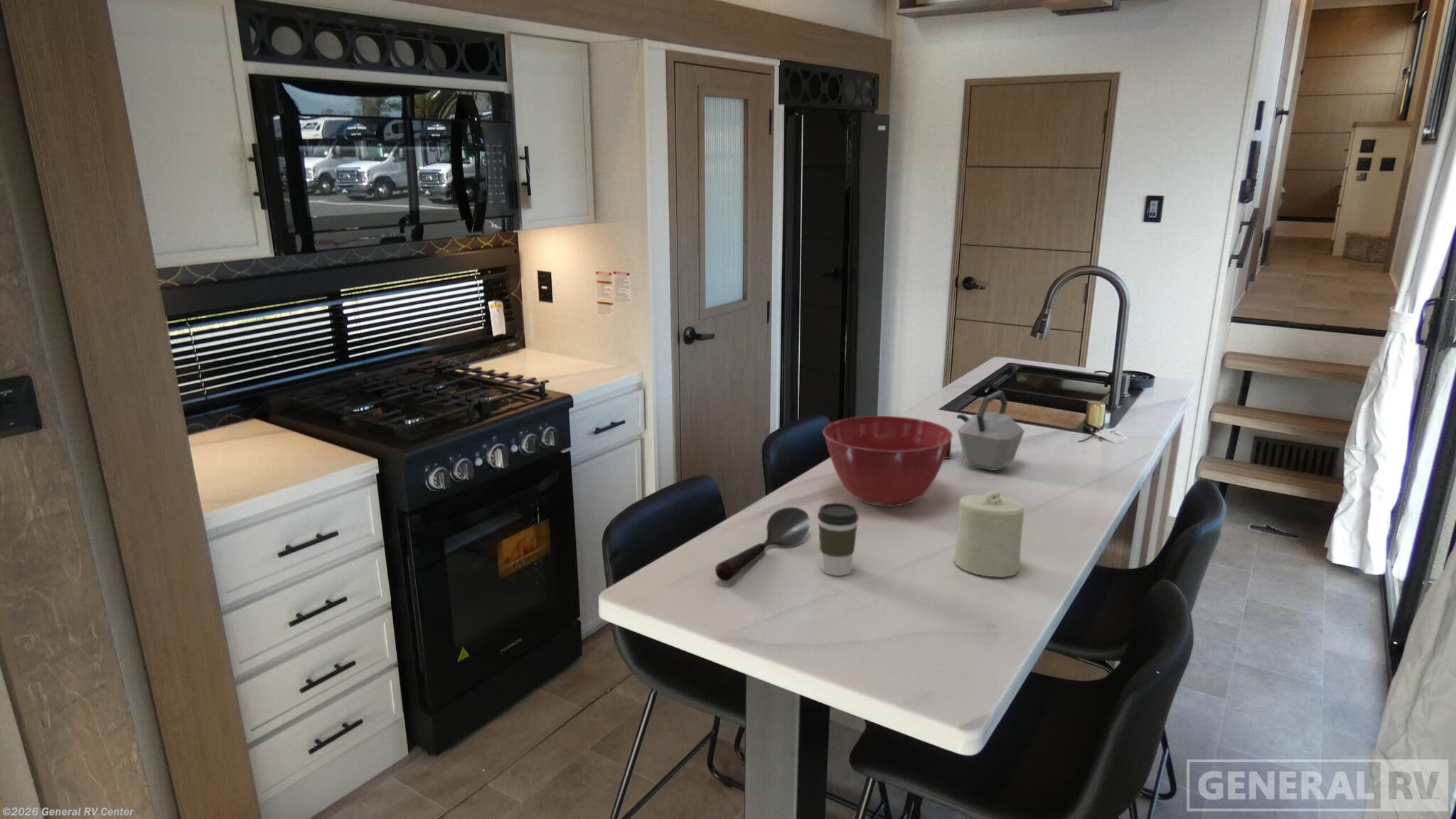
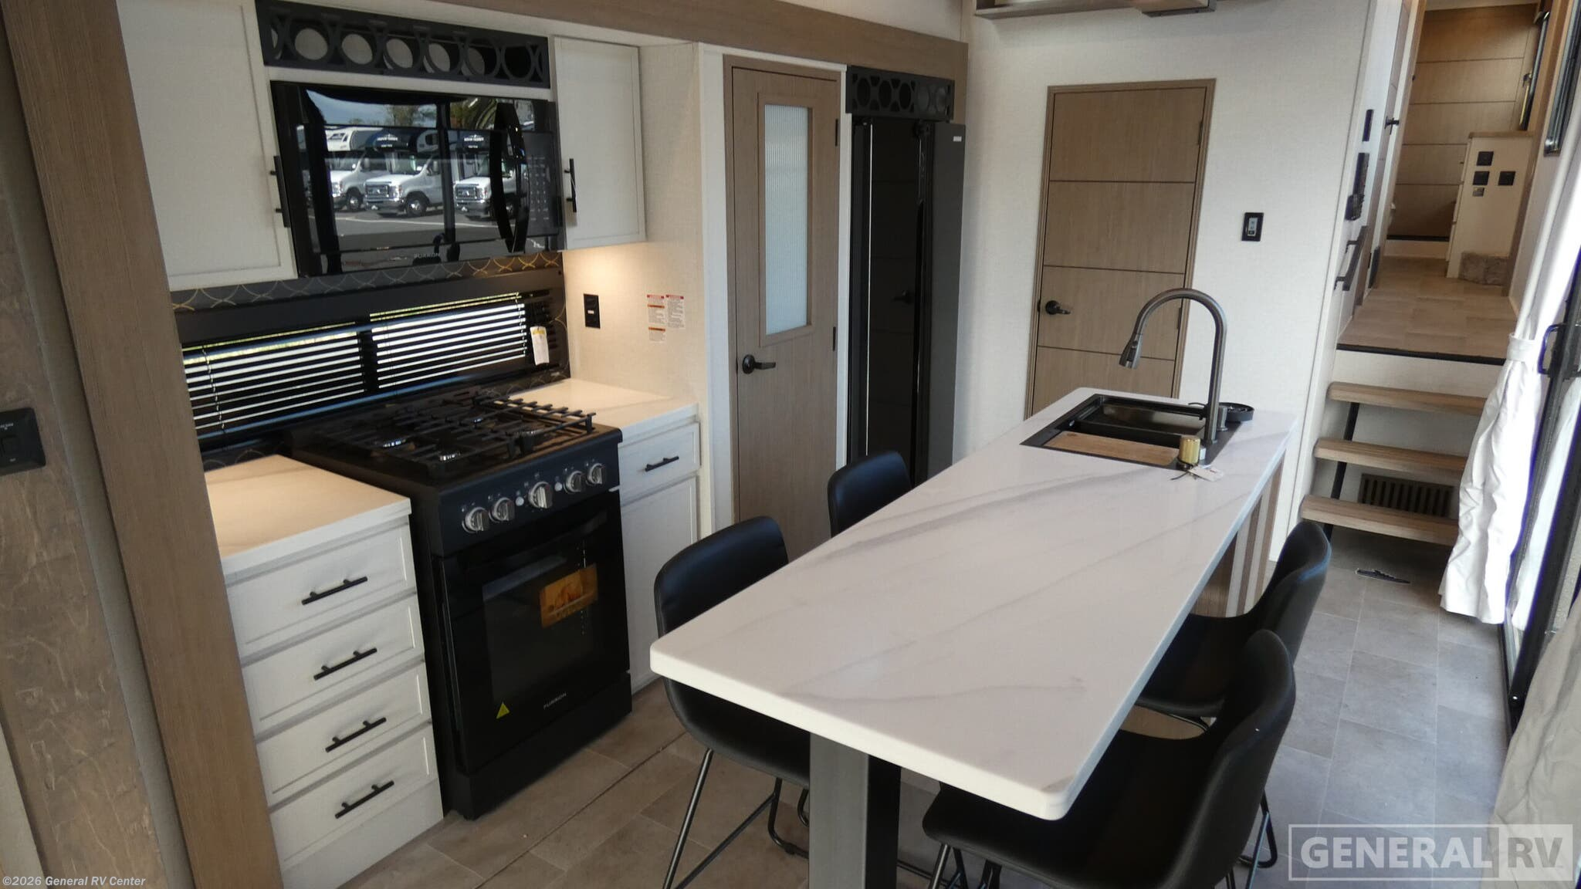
- mixing bowl [823,415,953,507]
- candle [953,490,1024,578]
- kettle [944,390,1025,471]
- spoon [714,506,811,583]
- coffee cup [817,502,860,577]
